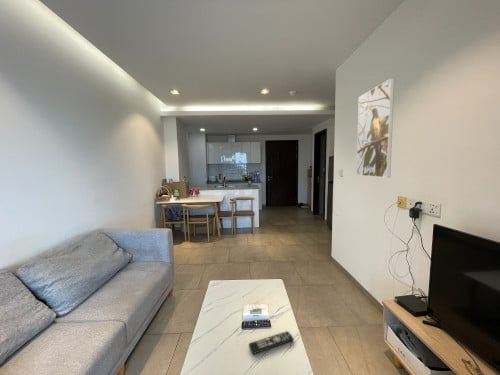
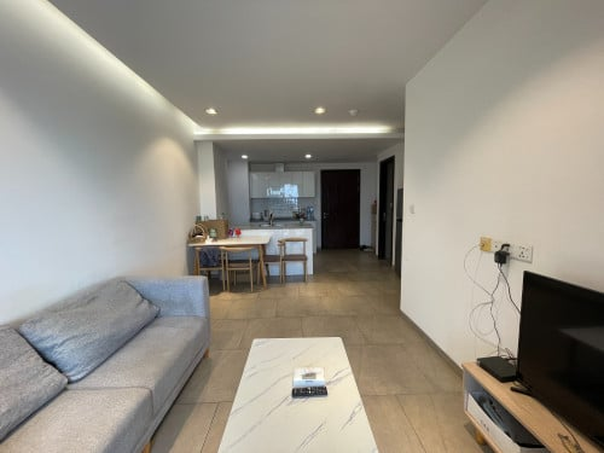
- remote control [248,330,294,355]
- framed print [355,77,395,179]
